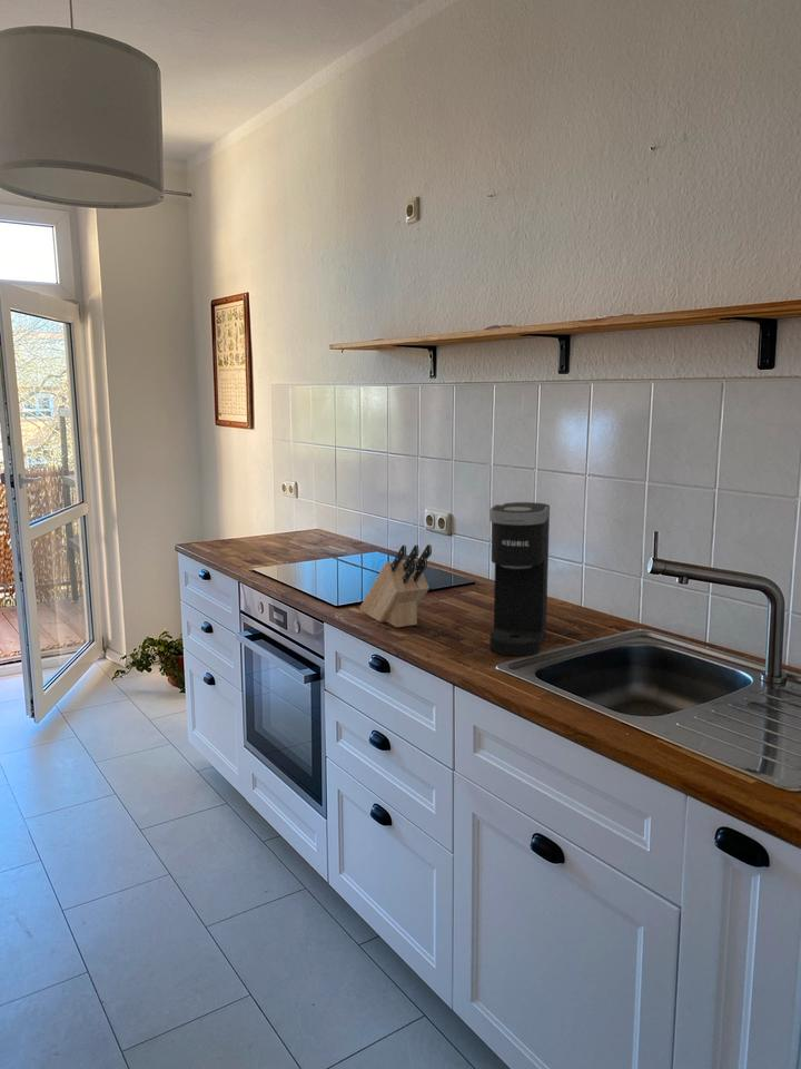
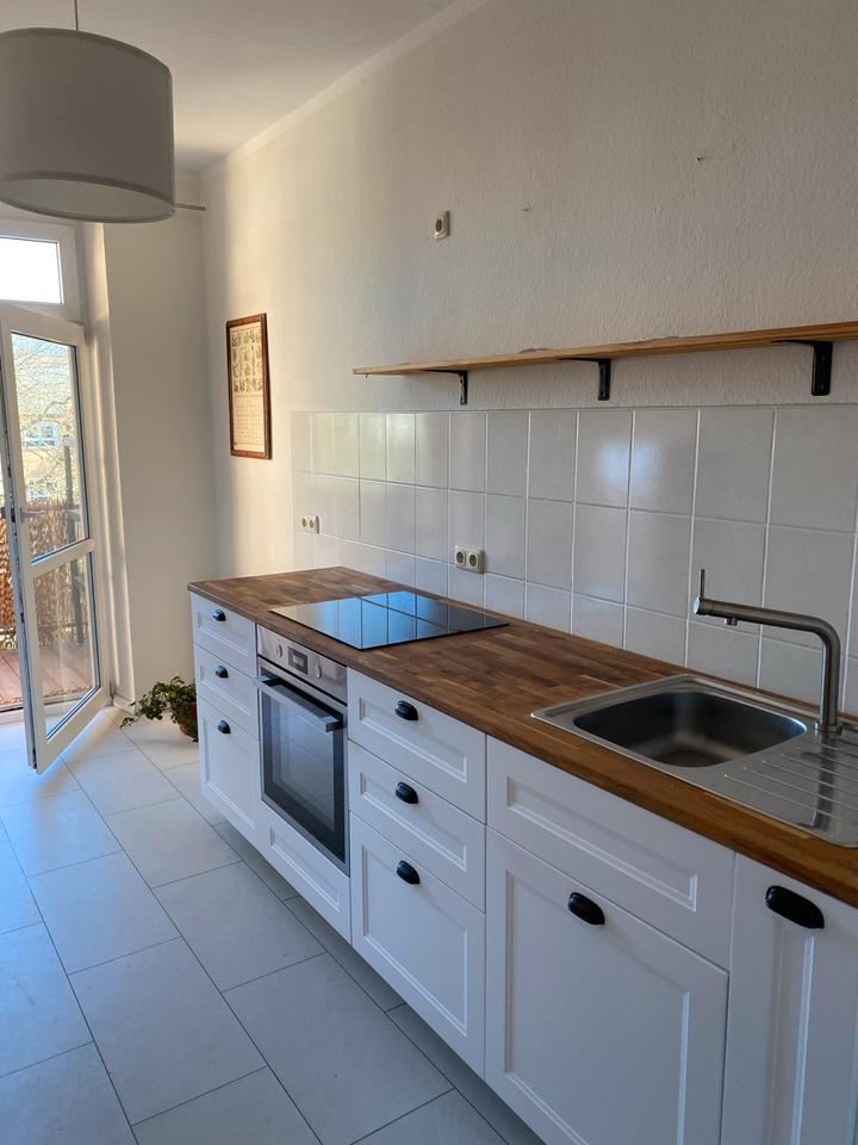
- coffee maker [488,501,551,657]
- knife block [359,543,433,628]
